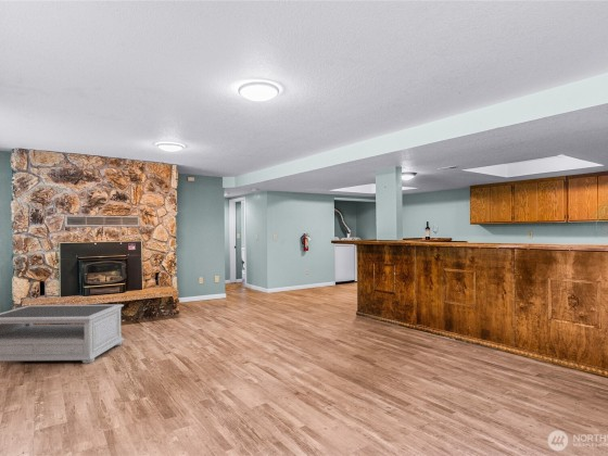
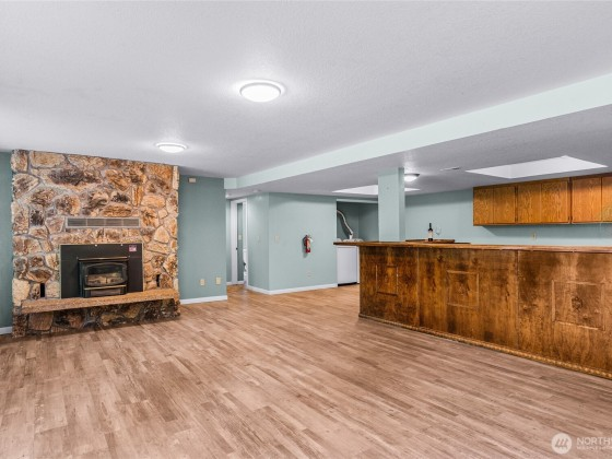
- coffee table [0,303,126,365]
